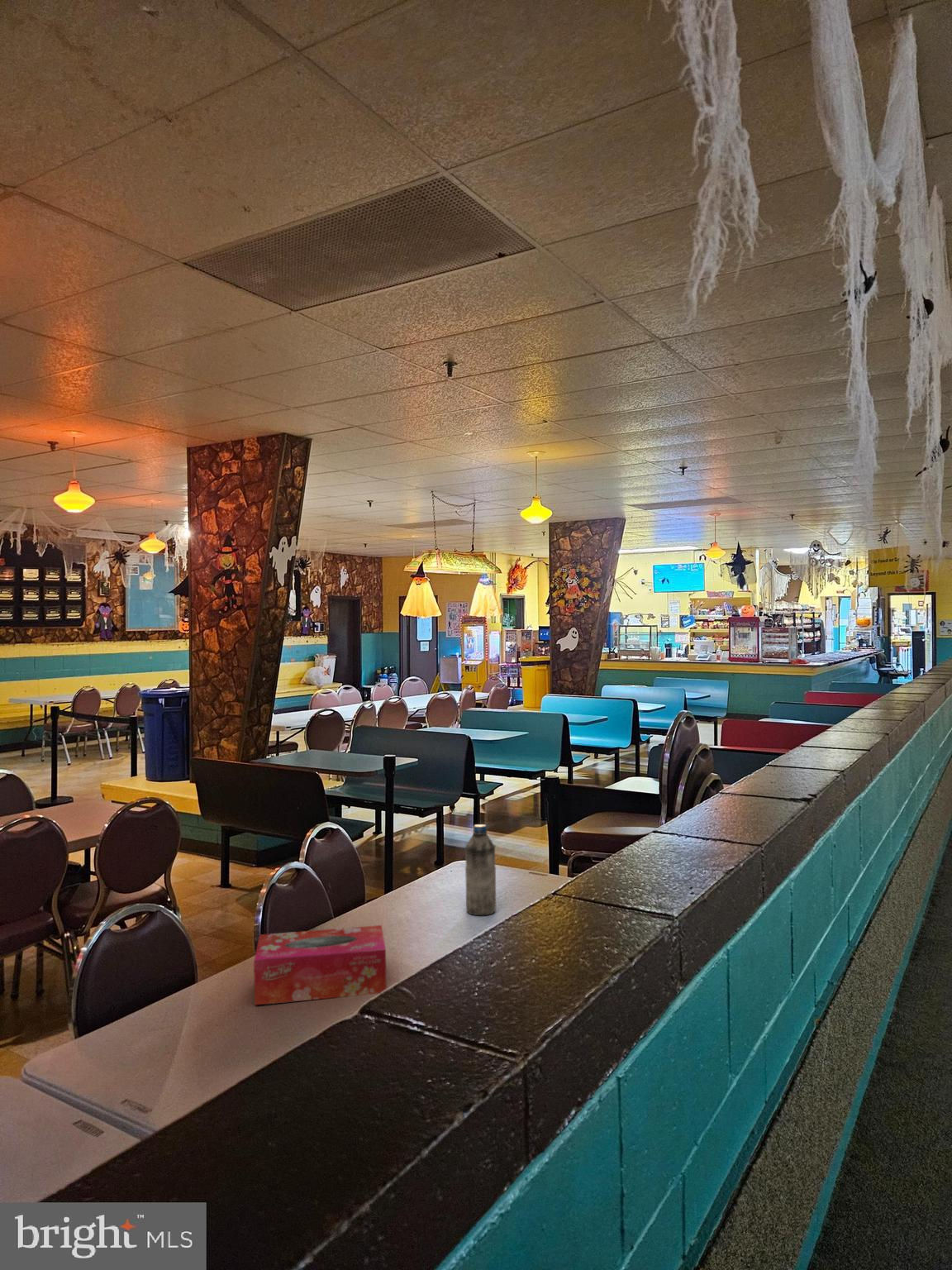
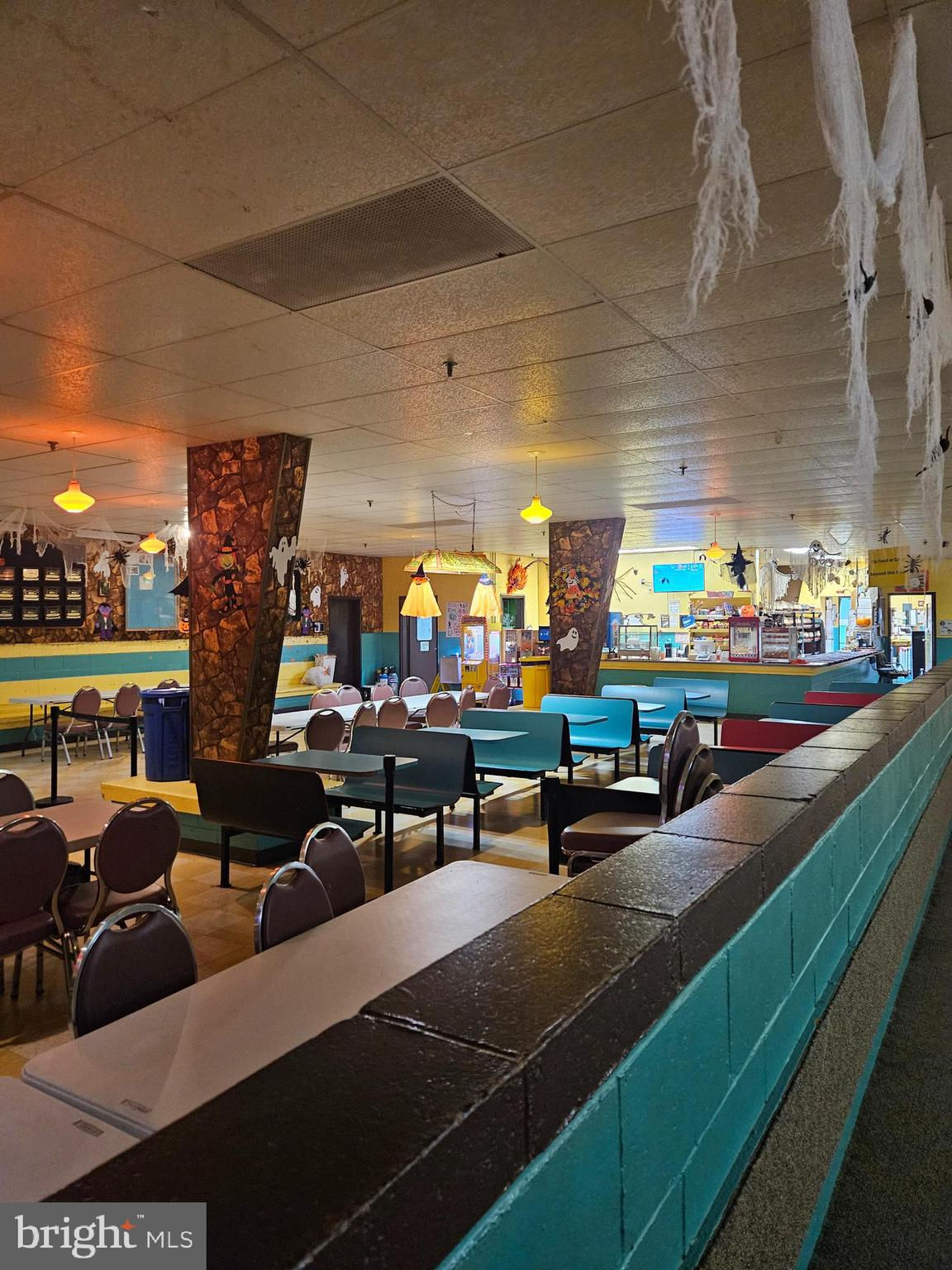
- tissue box [253,924,388,1006]
- water bottle [464,824,497,917]
